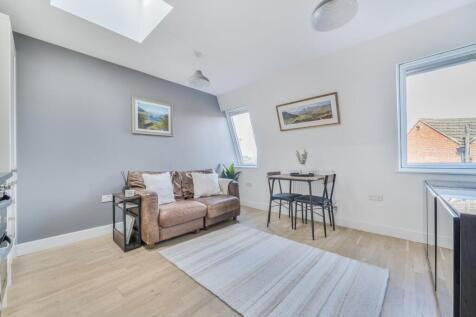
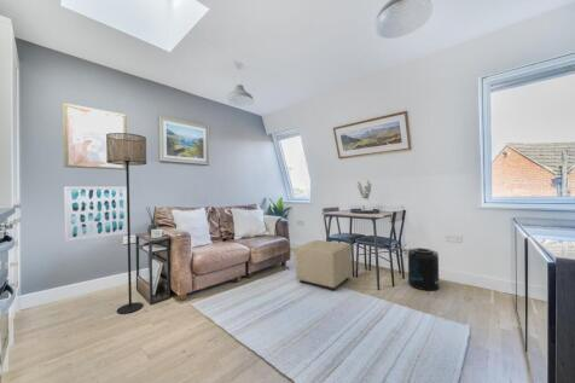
+ ottoman [295,239,353,291]
+ wall art [63,186,128,243]
+ wall art [62,101,128,172]
+ supplement container [407,246,440,292]
+ floor lamp [106,132,147,315]
